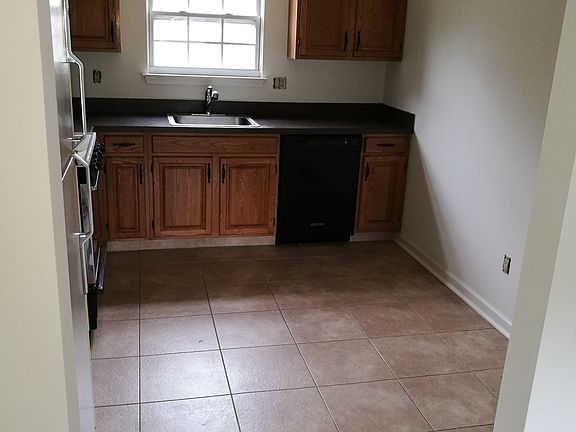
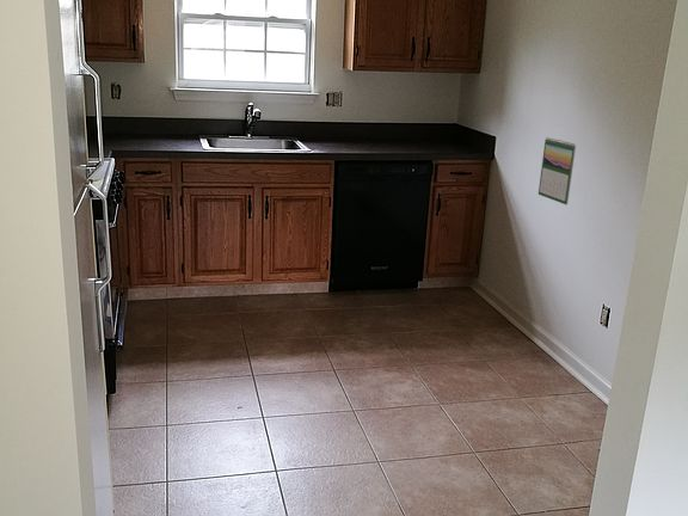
+ calendar [538,136,577,205]
